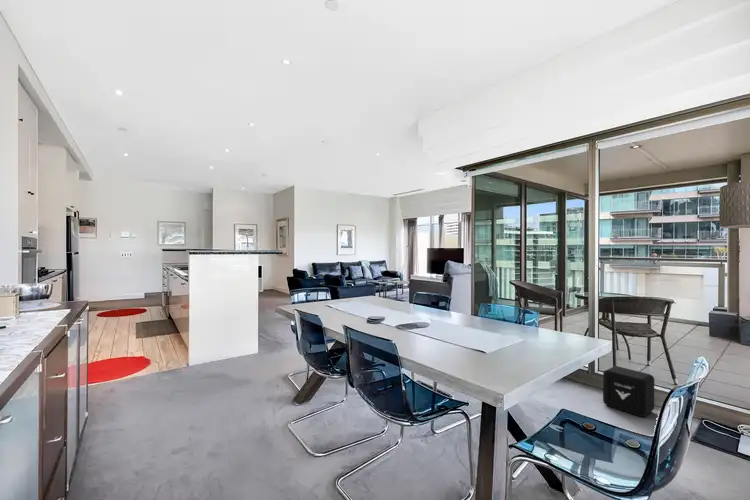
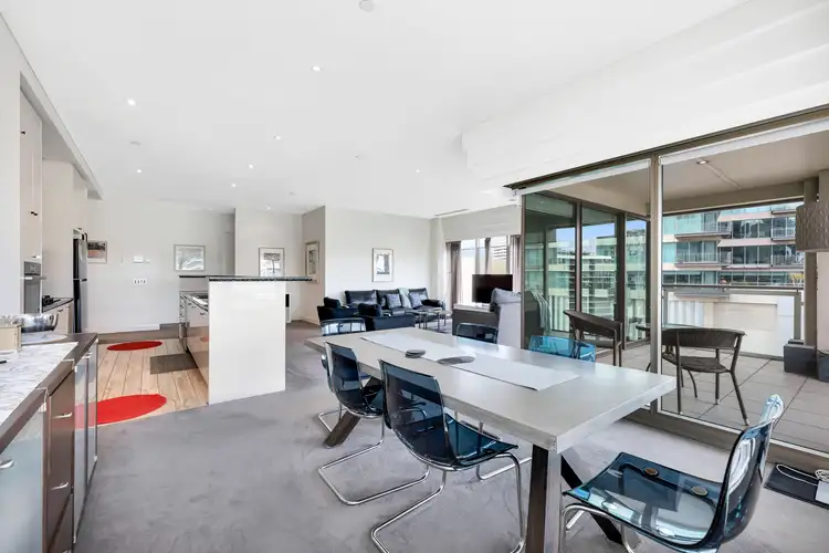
- air purifier [602,365,655,418]
